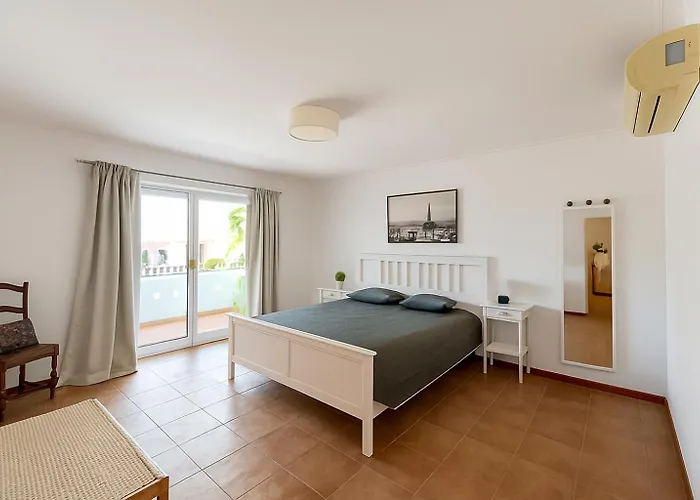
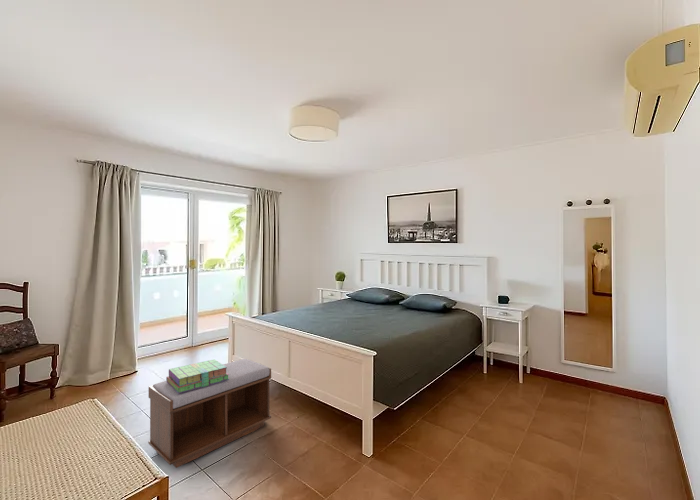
+ bench [147,358,272,469]
+ stack of books [165,359,229,393]
